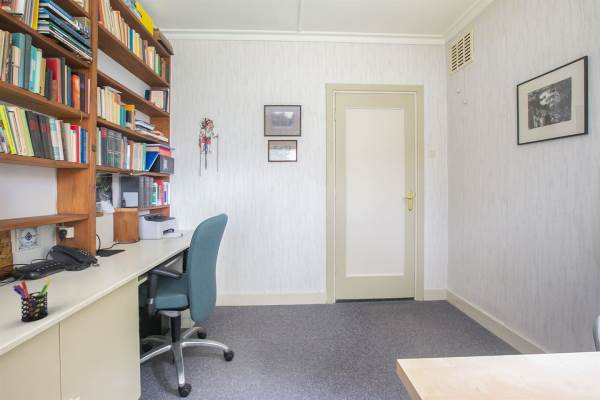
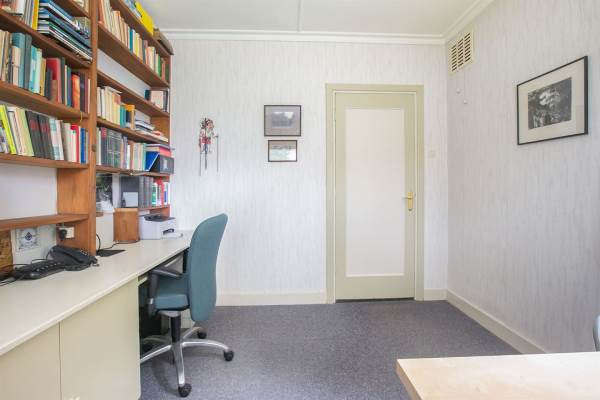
- pen holder [12,278,52,323]
